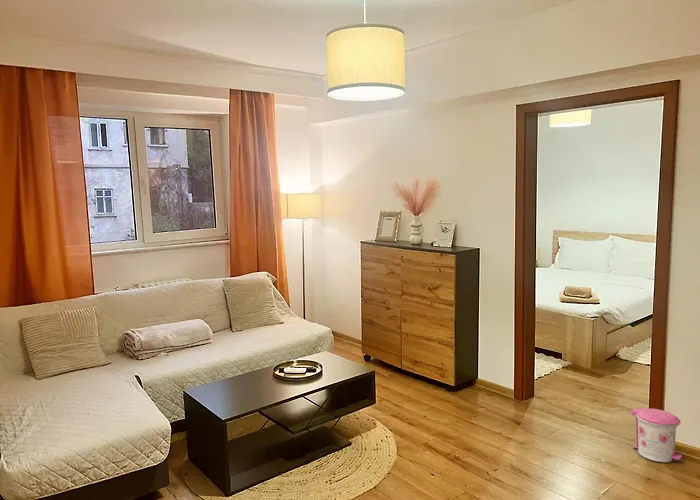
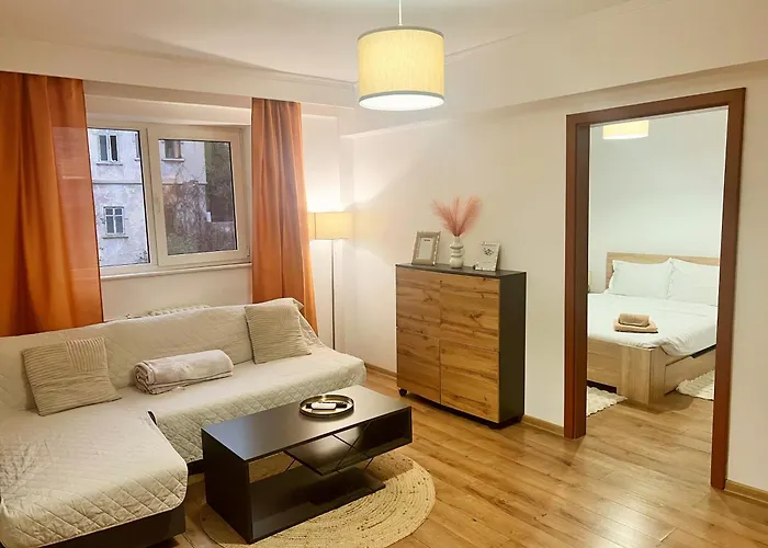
- trash can [630,408,683,463]
